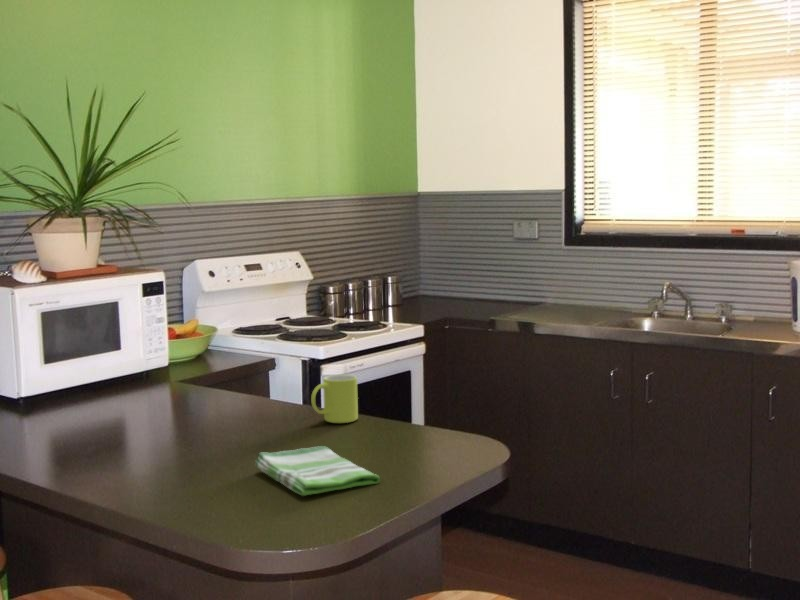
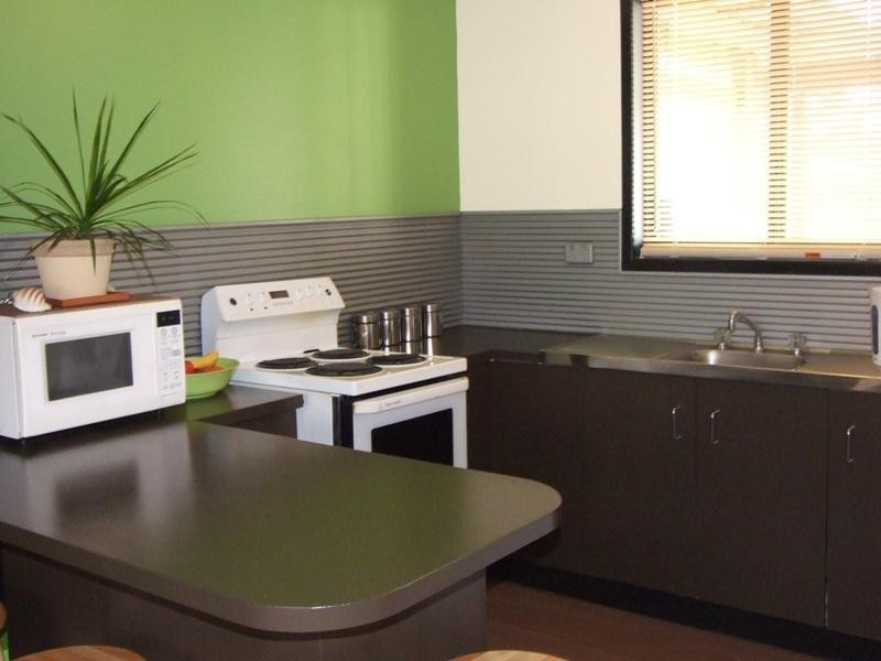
- mug [310,374,359,424]
- dish towel [254,445,381,497]
